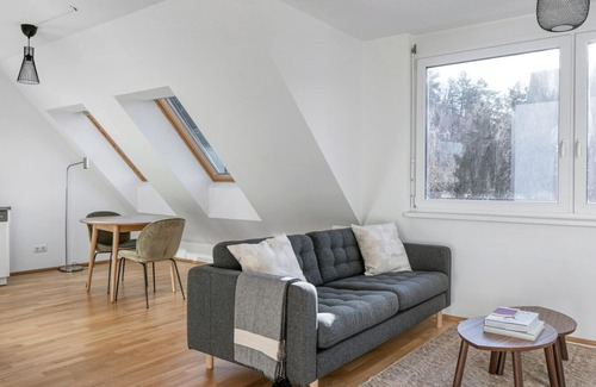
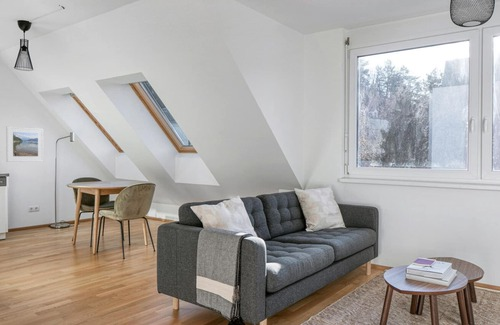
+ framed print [5,125,45,163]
